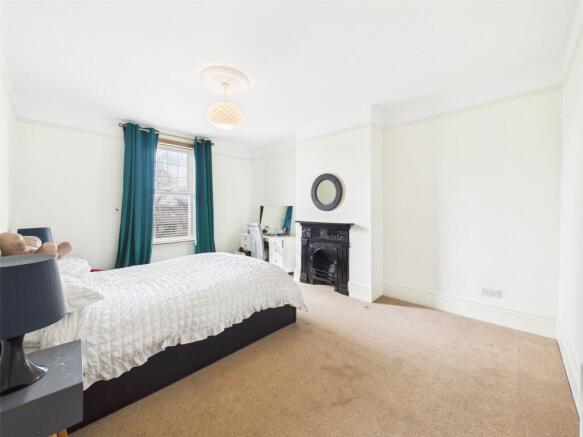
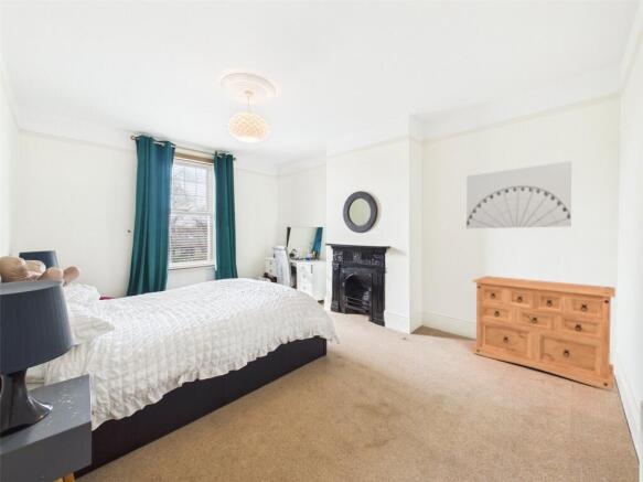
+ wall art [465,160,572,229]
+ dresser [472,275,617,393]
